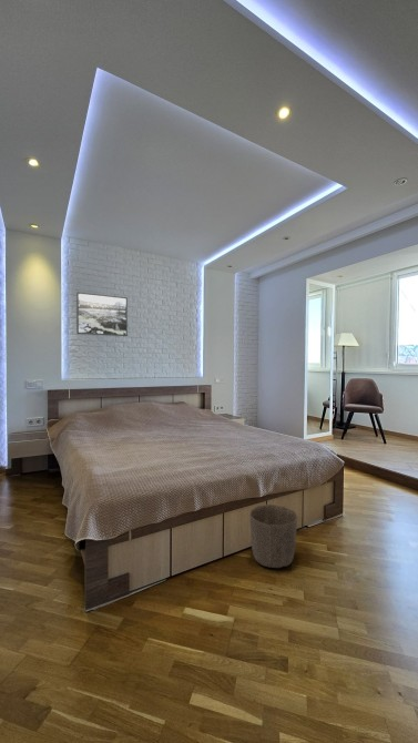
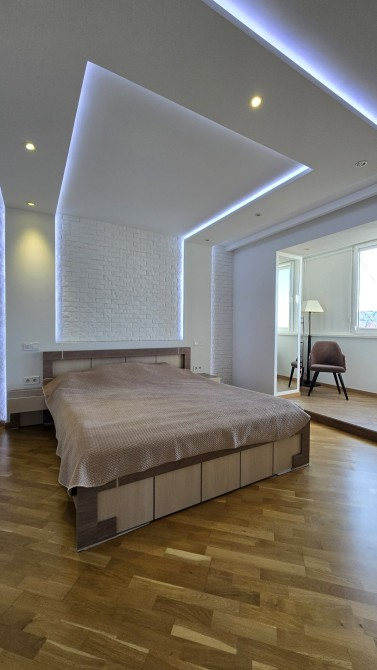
- waste basket [248,503,299,569]
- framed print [75,291,129,337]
